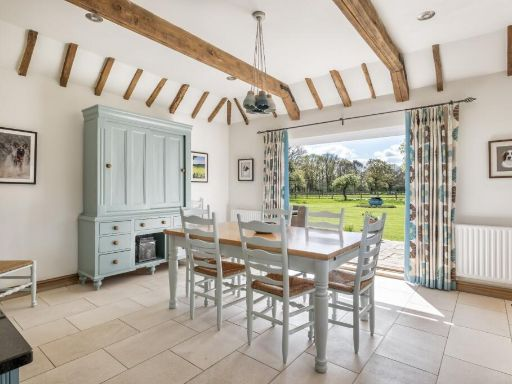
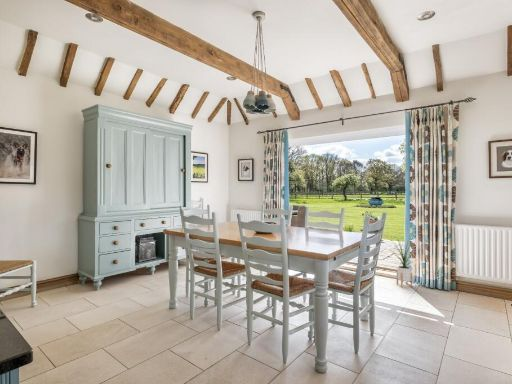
+ house plant [390,235,418,289]
